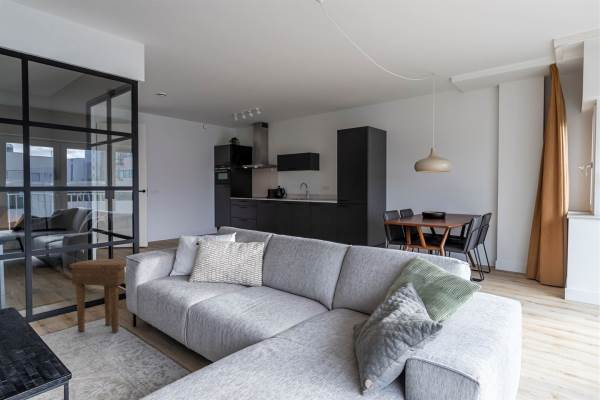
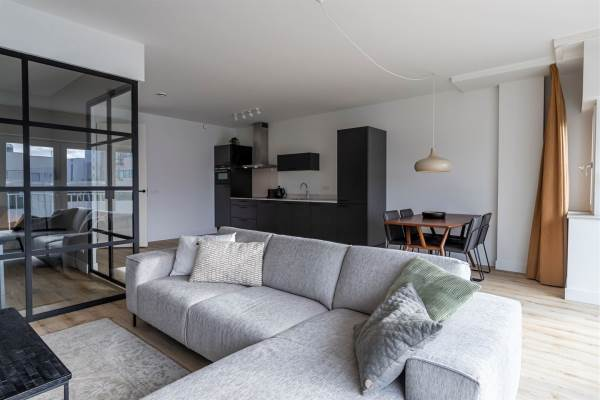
- side table [69,258,127,334]
